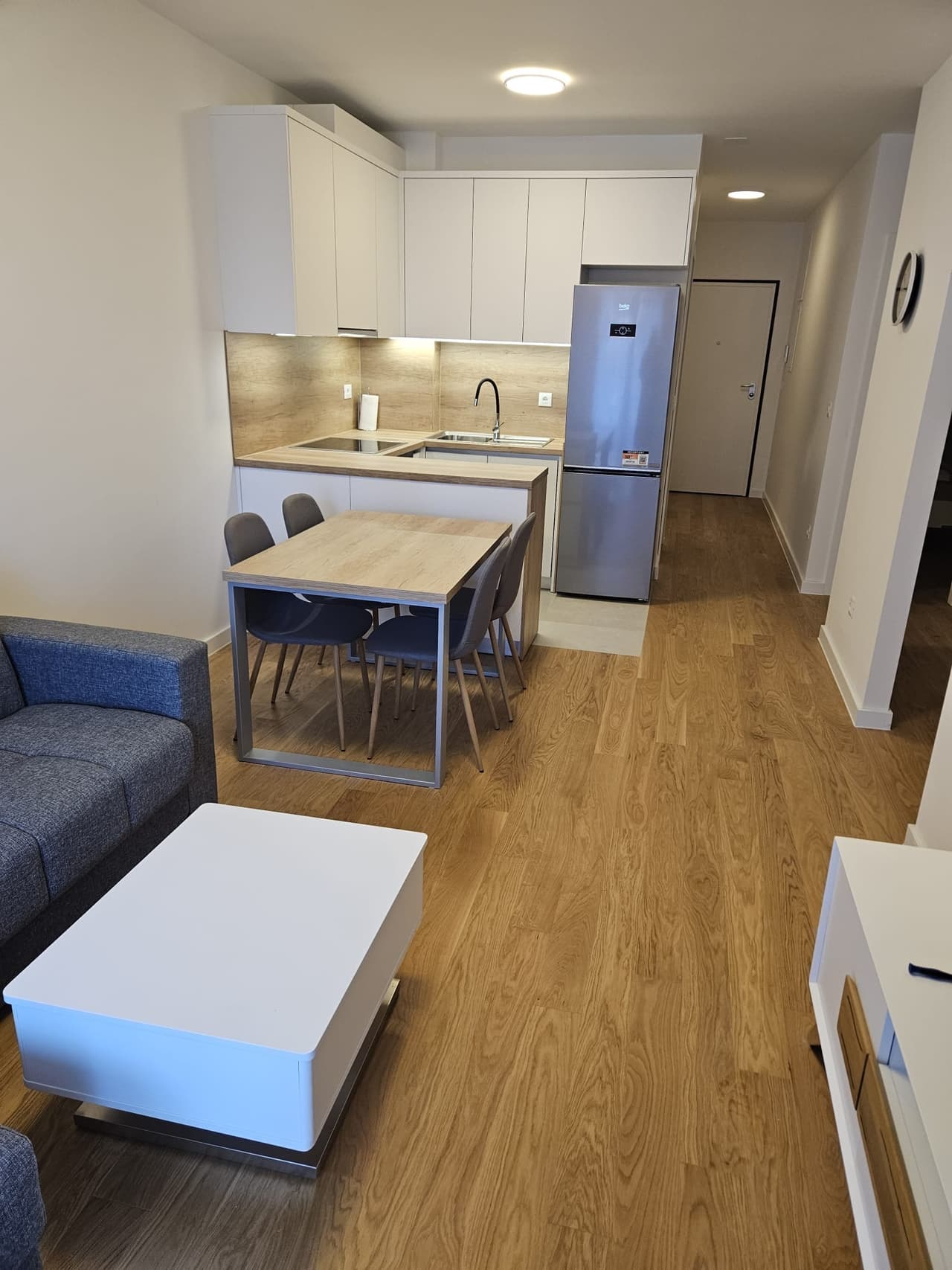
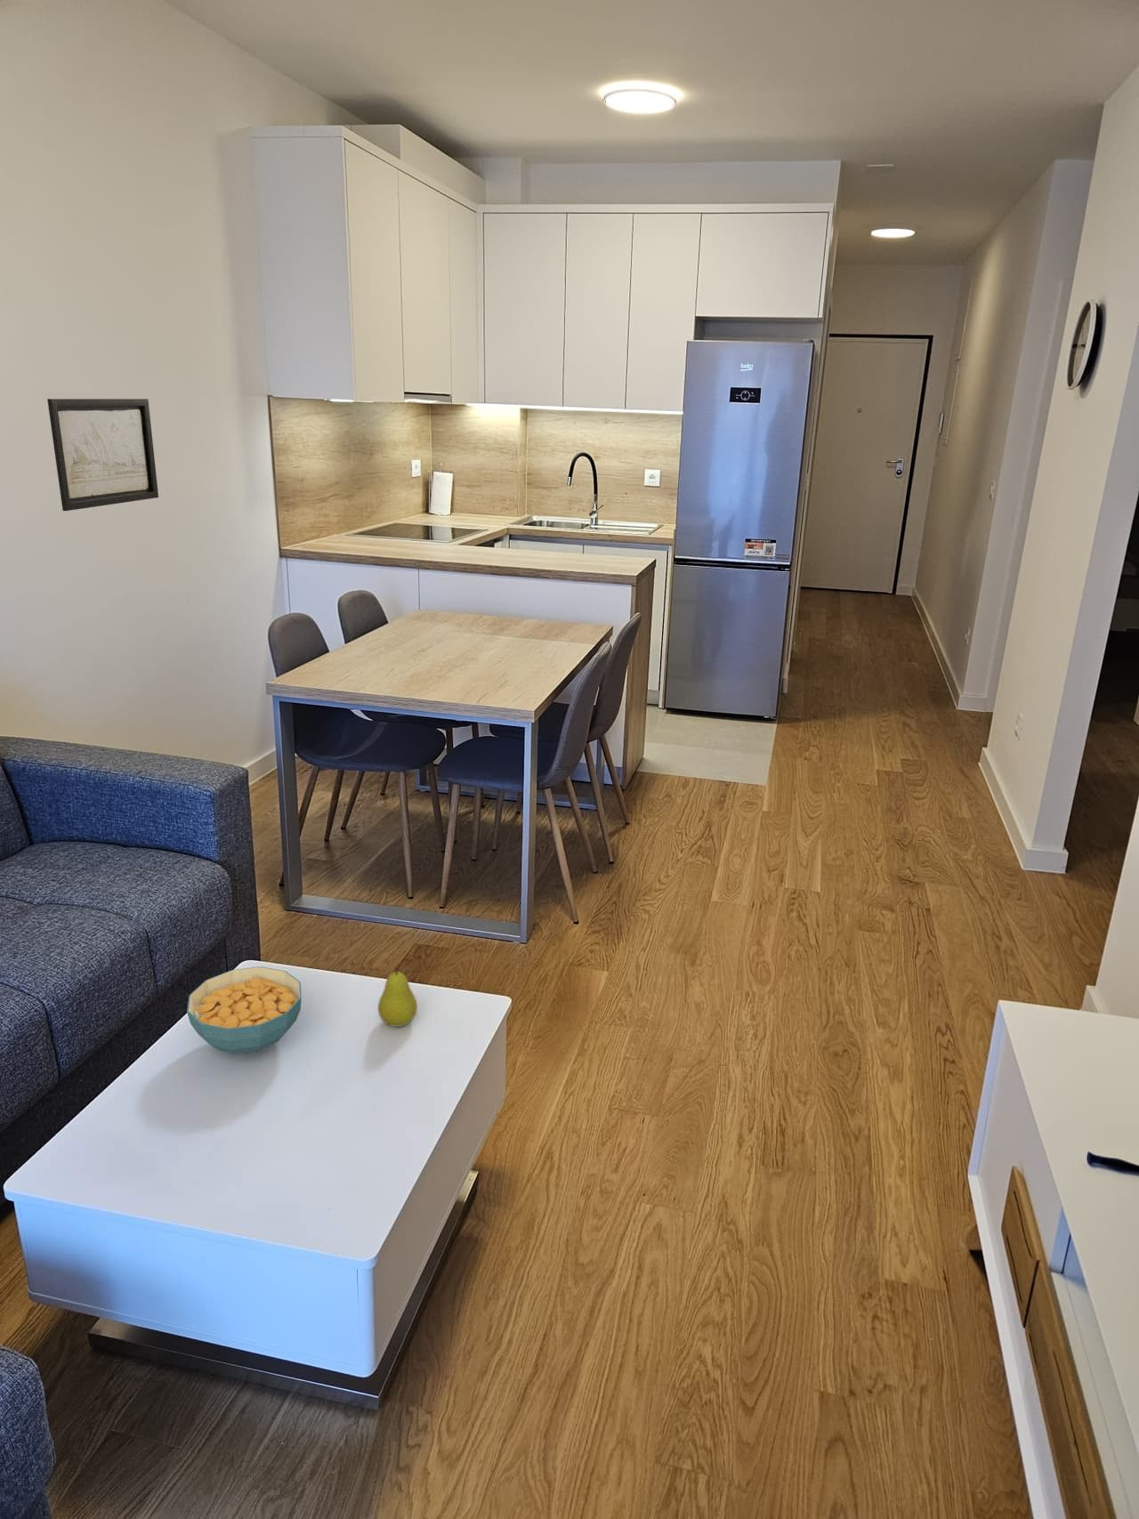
+ wall art [47,398,159,512]
+ fruit [377,965,419,1027]
+ cereal bowl [185,965,303,1055]
